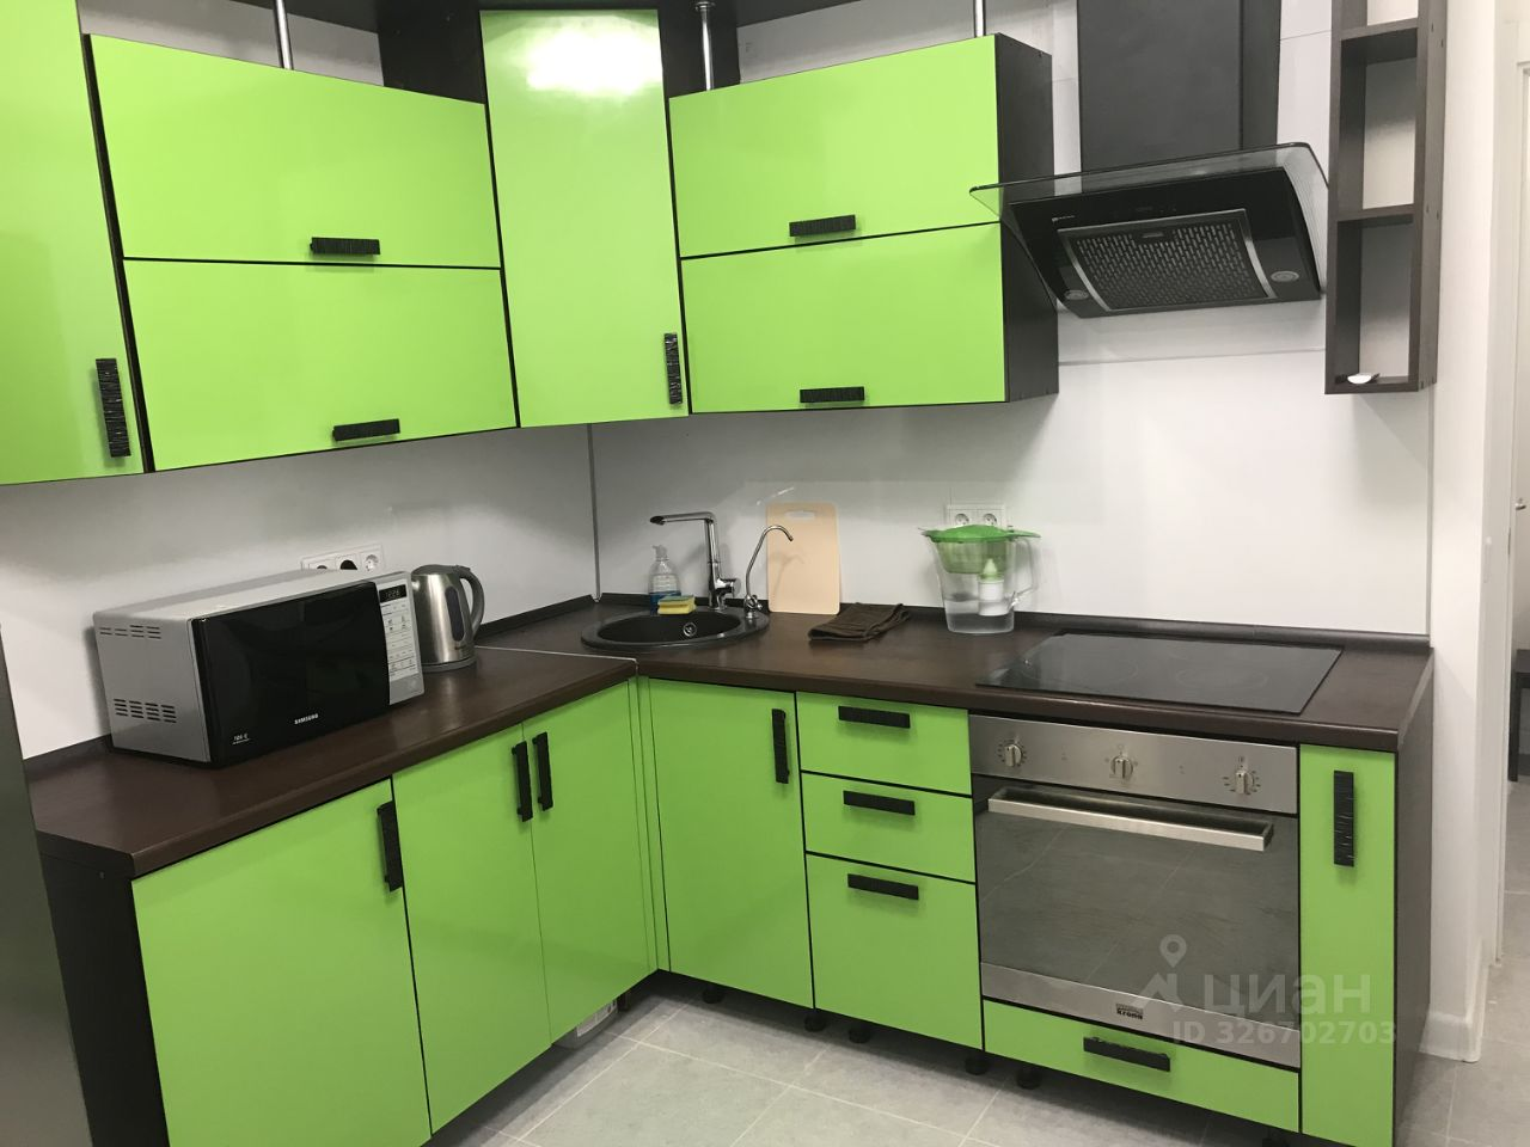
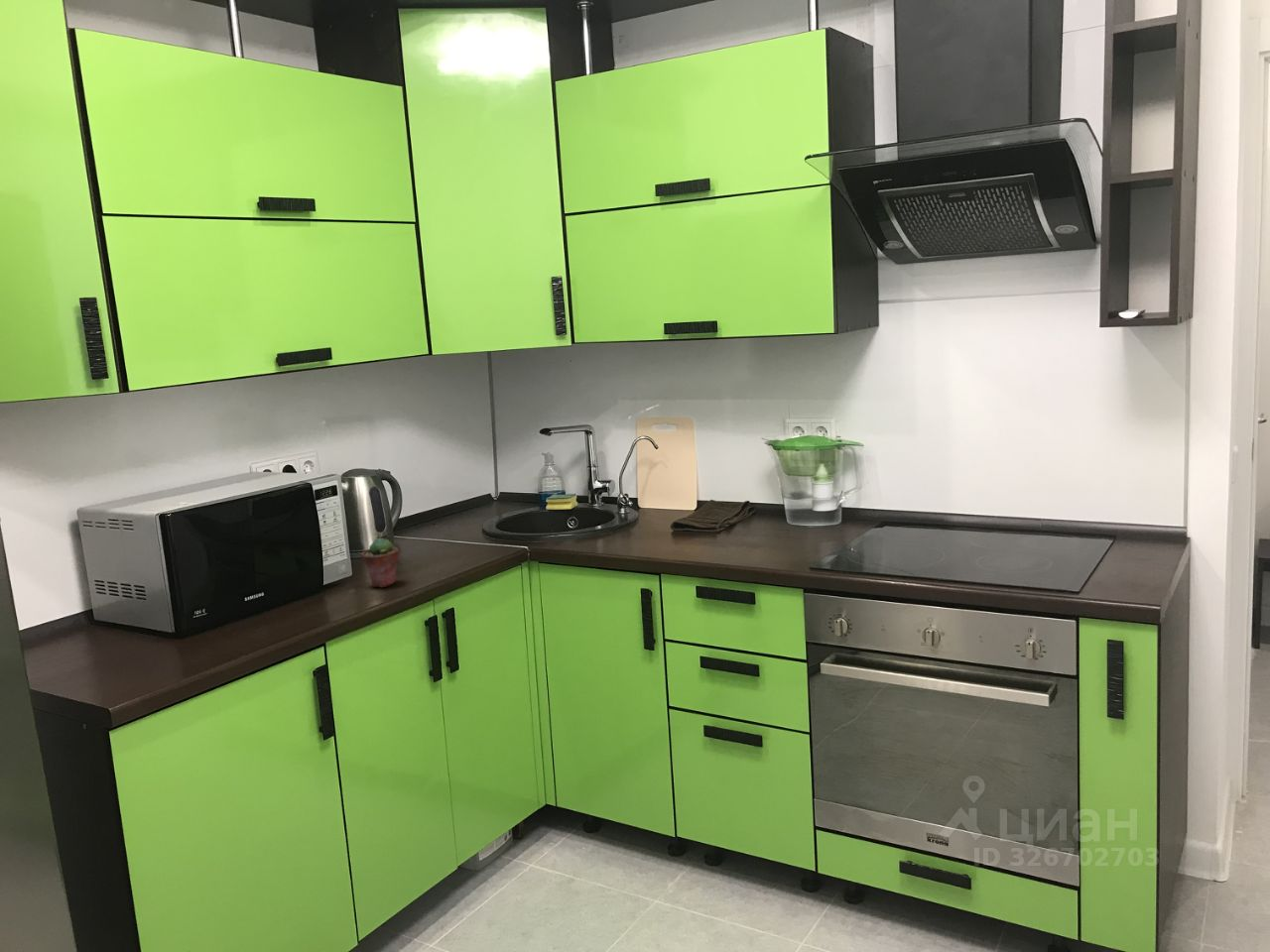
+ potted succulent [360,536,400,588]
